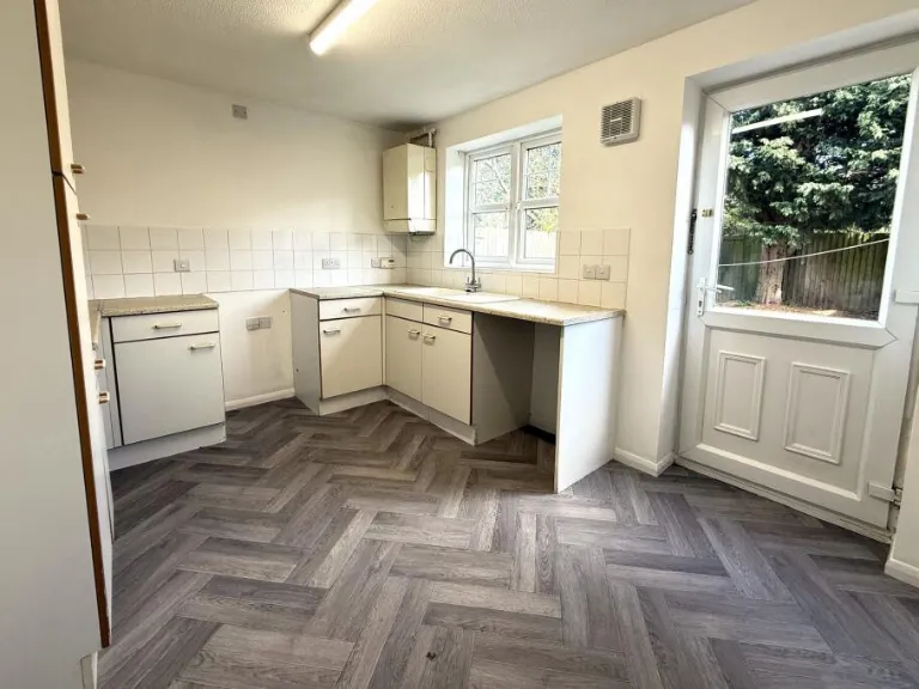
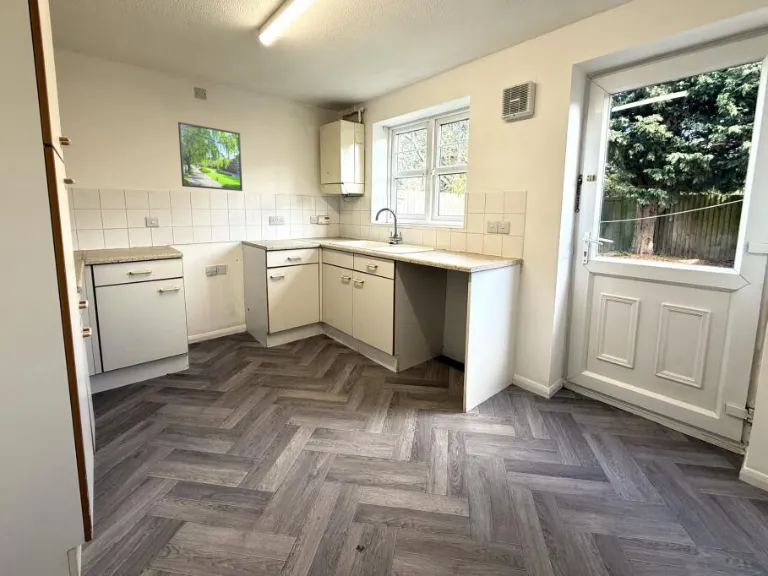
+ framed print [177,121,244,192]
